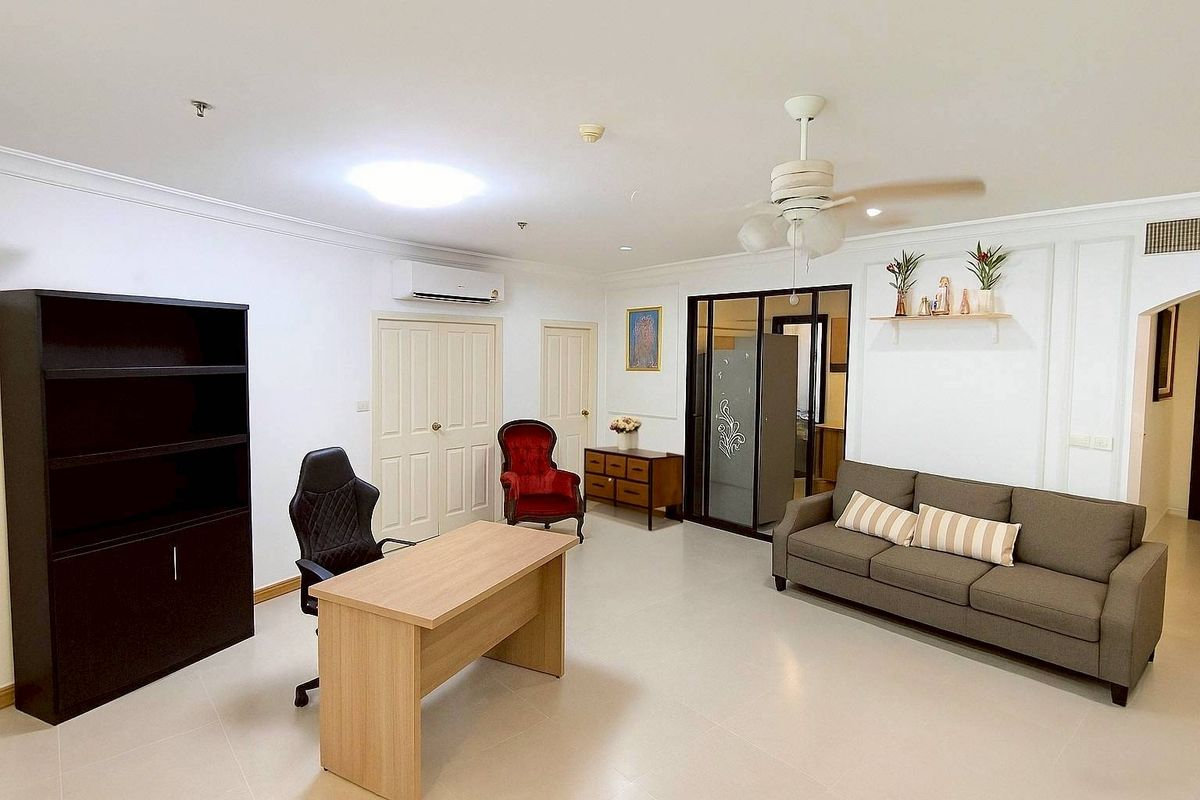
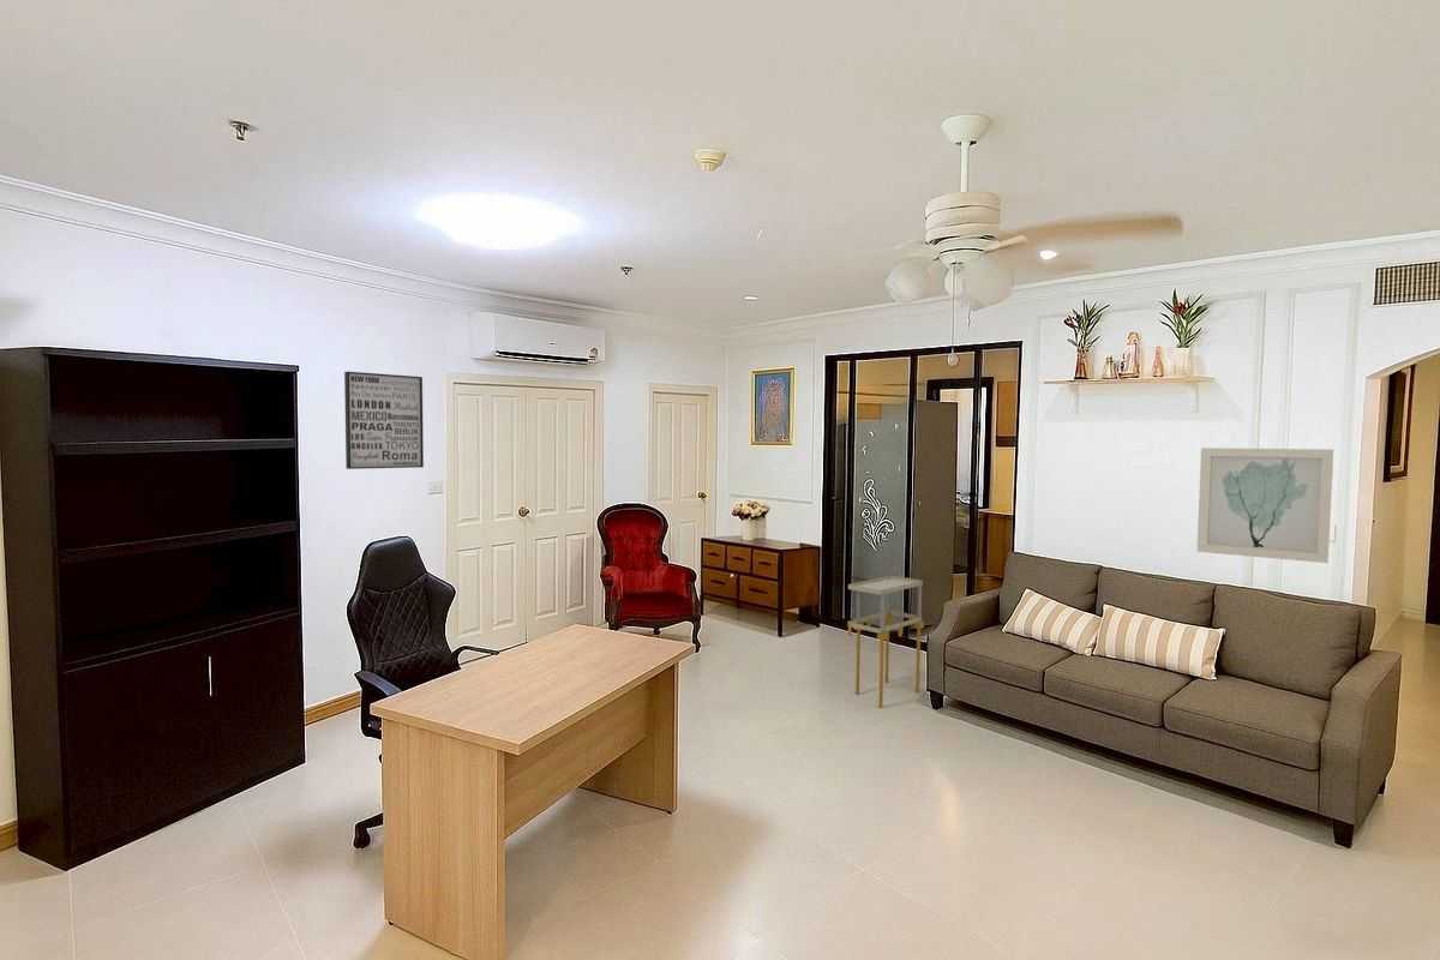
+ wall art [343,371,425,470]
+ shelving unit [846,575,925,708]
+ wall art [1196,446,1334,564]
